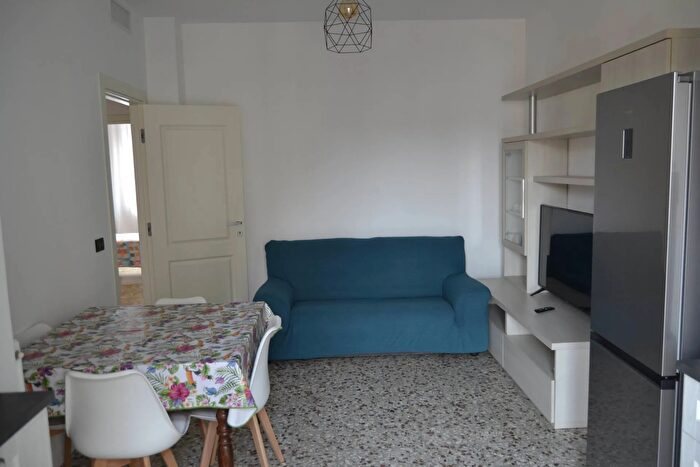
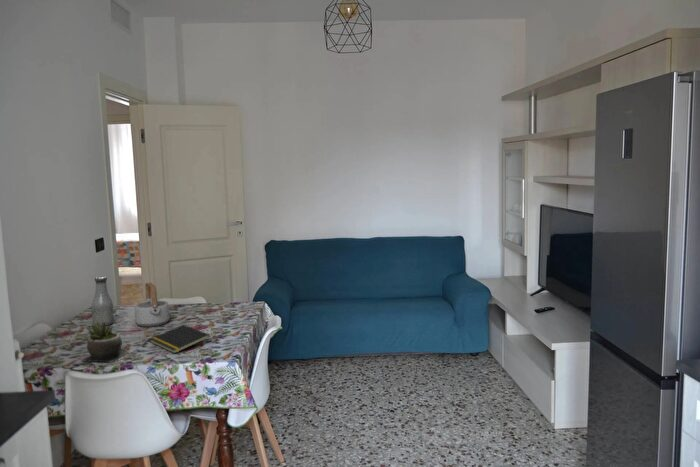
+ teapot [134,282,171,328]
+ notepad [149,324,210,354]
+ bottle [90,276,115,327]
+ succulent plant [80,321,131,363]
